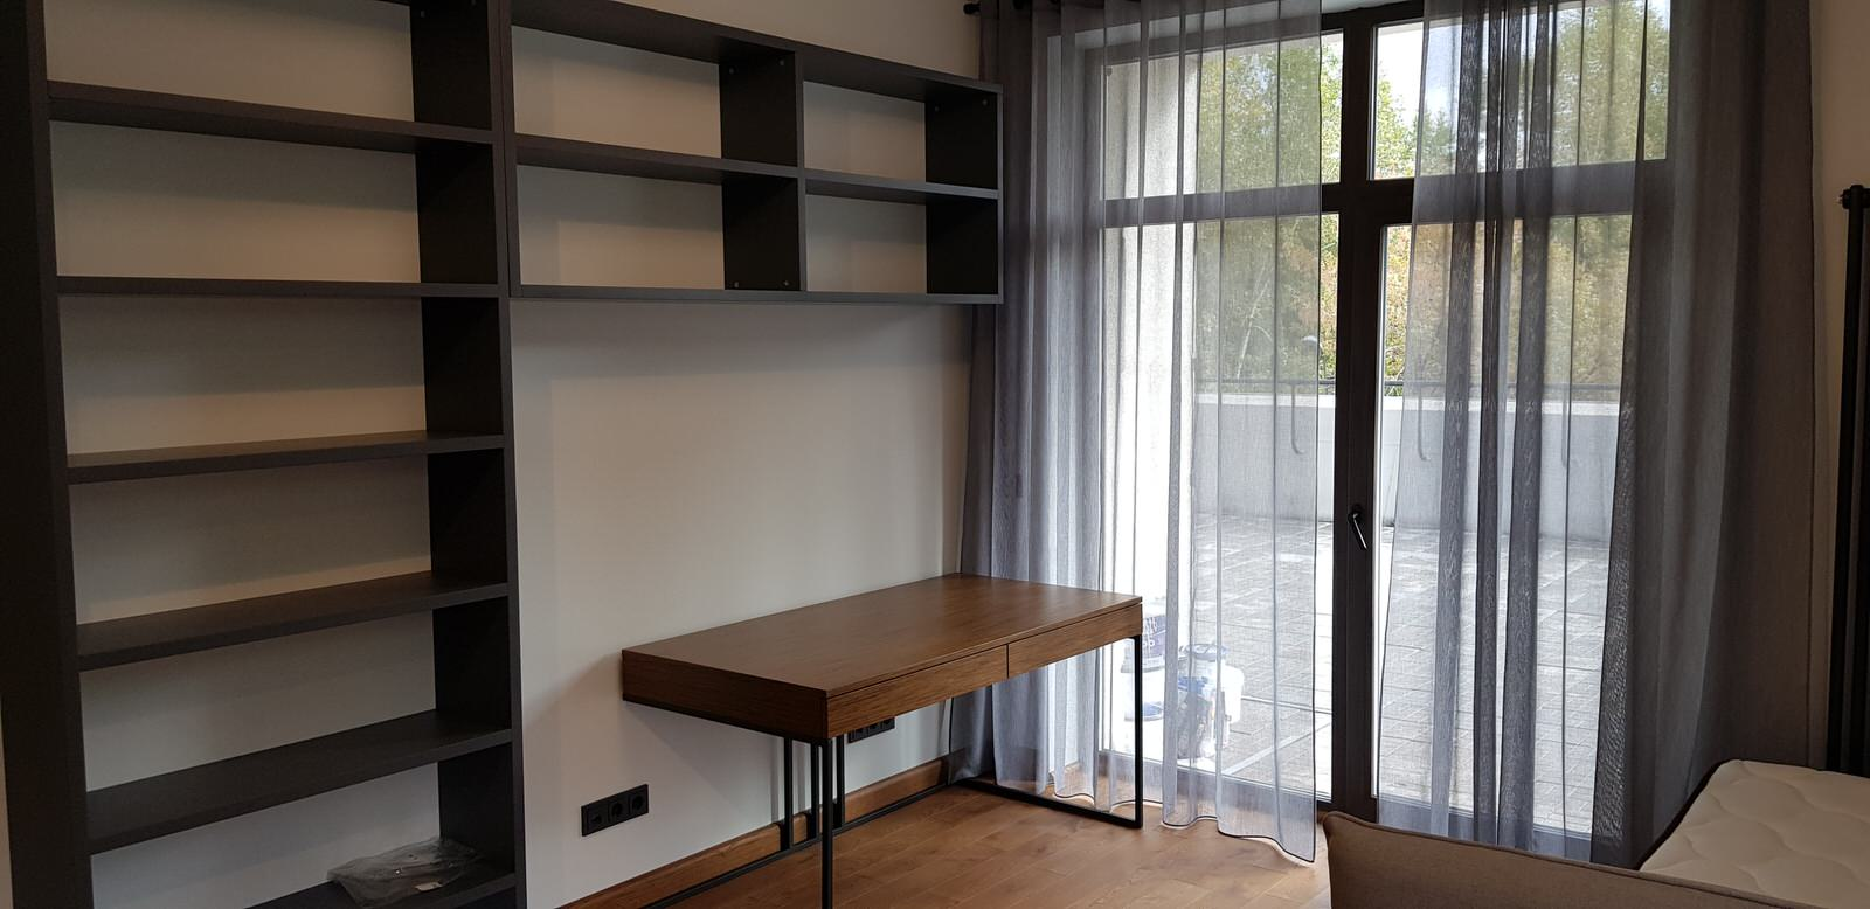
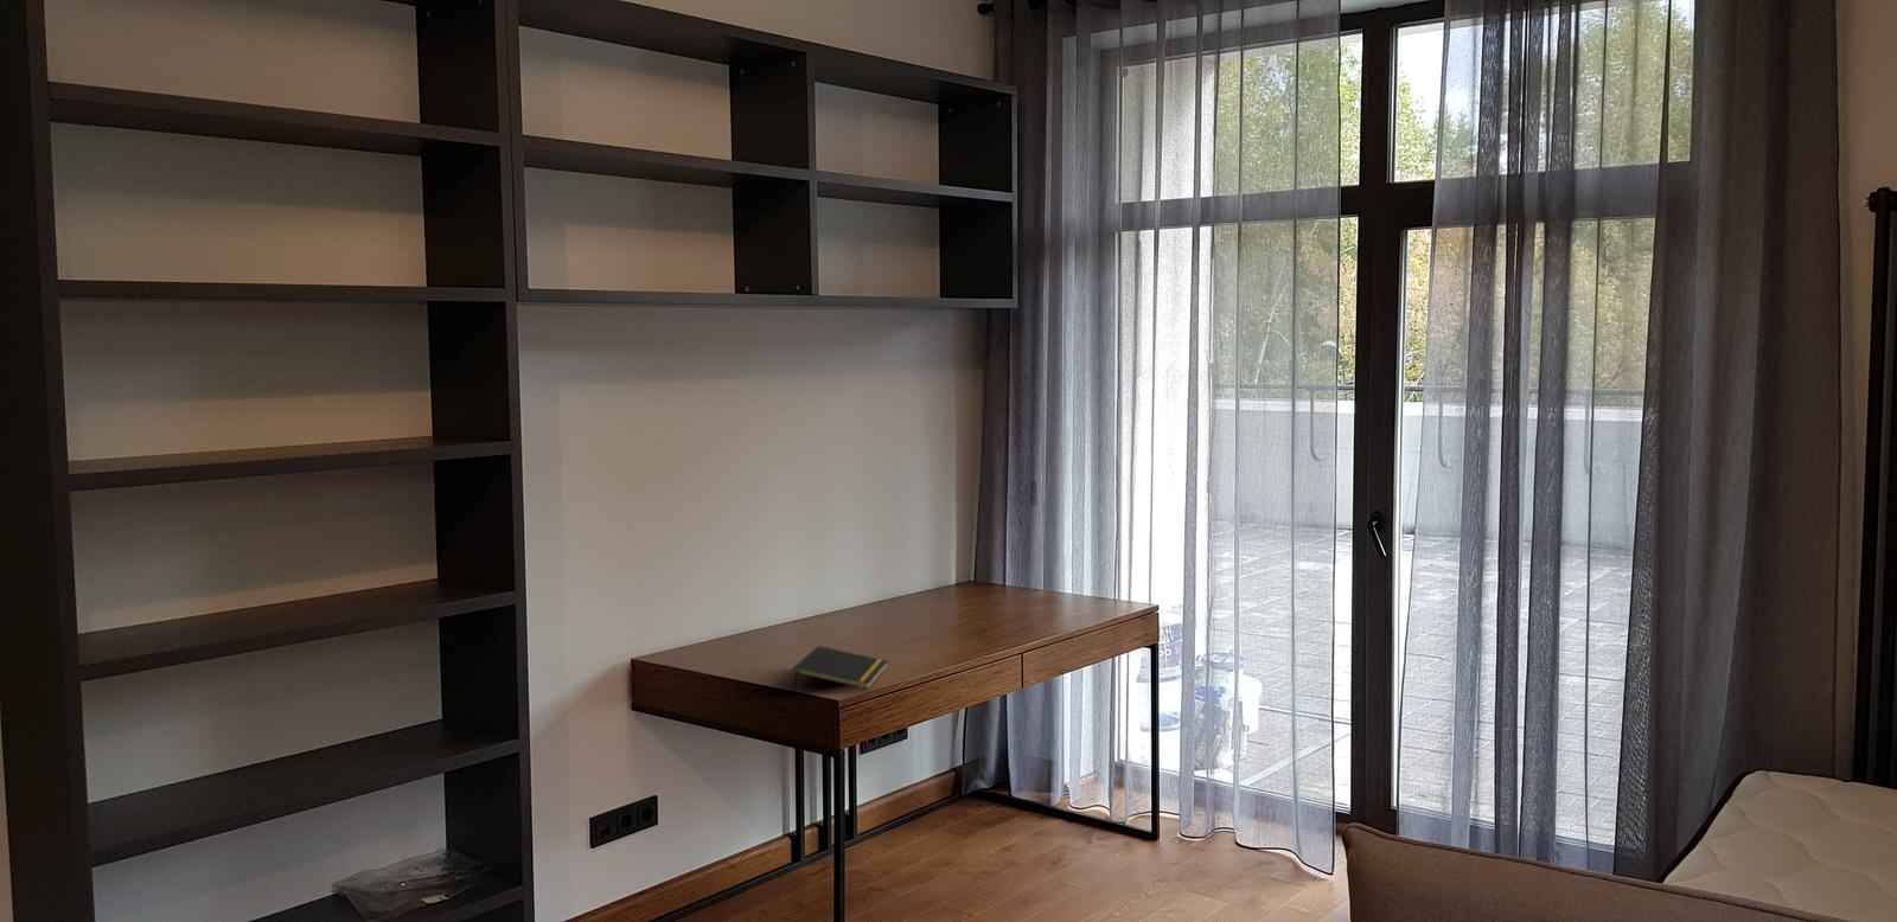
+ notepad [792,645,889,691]
